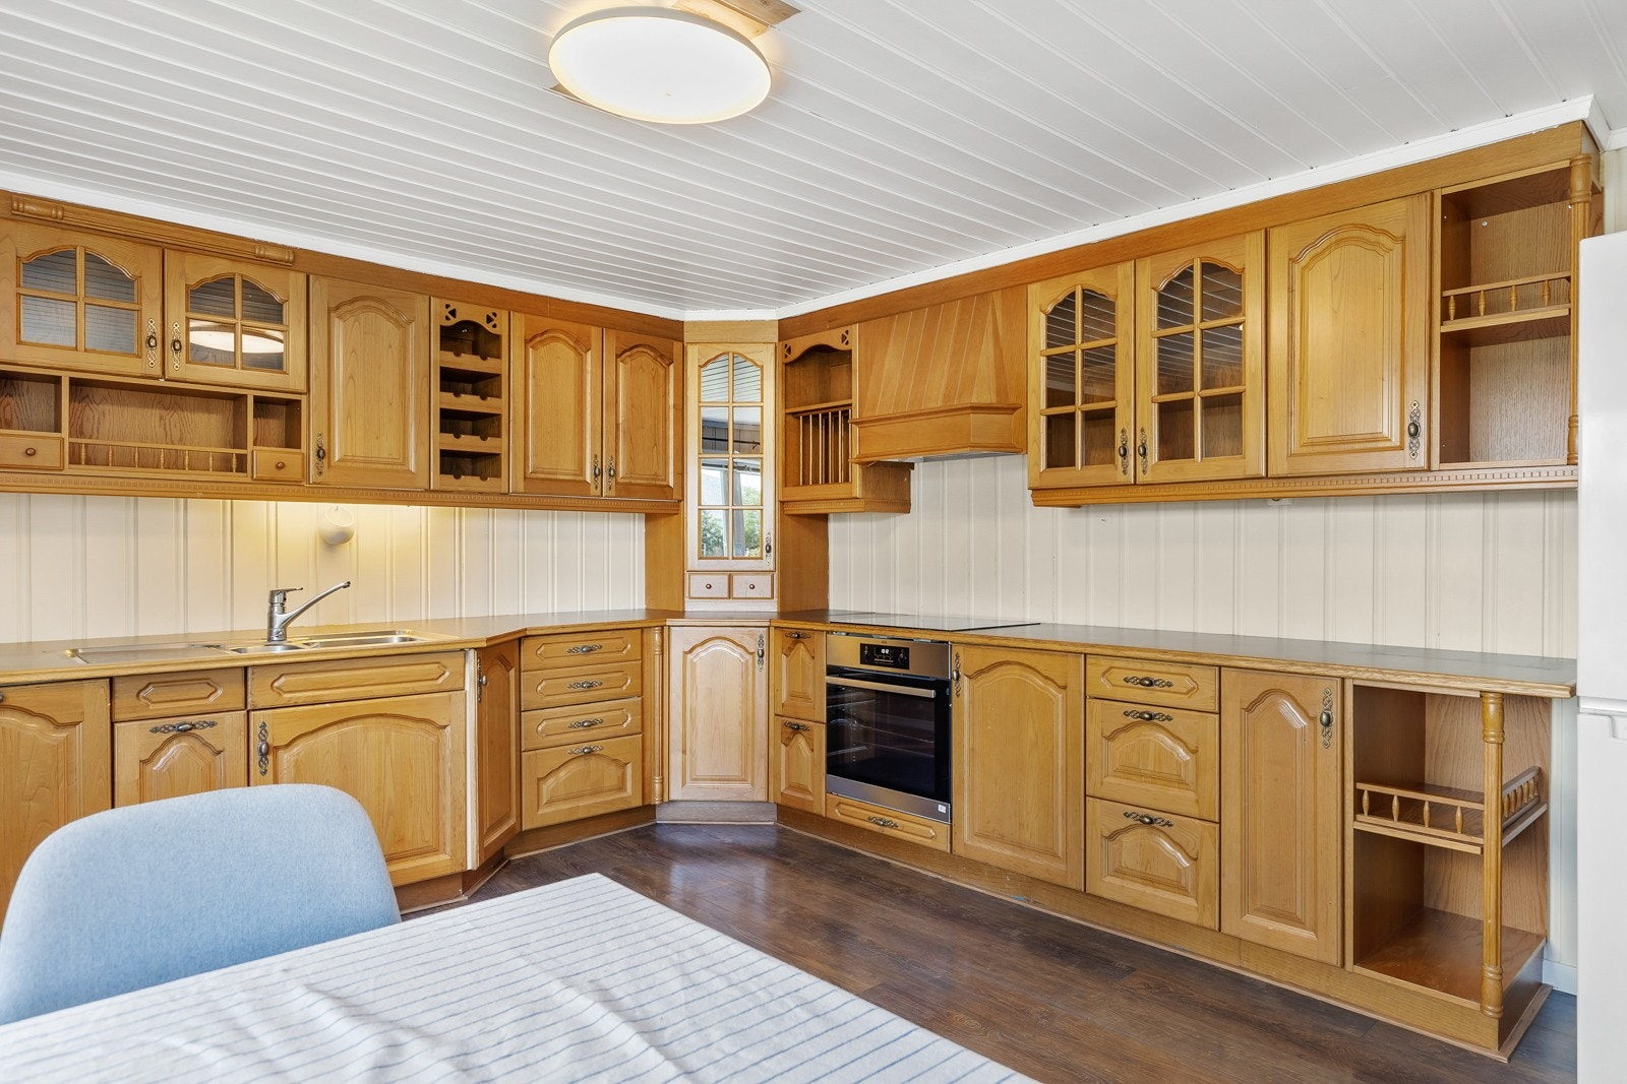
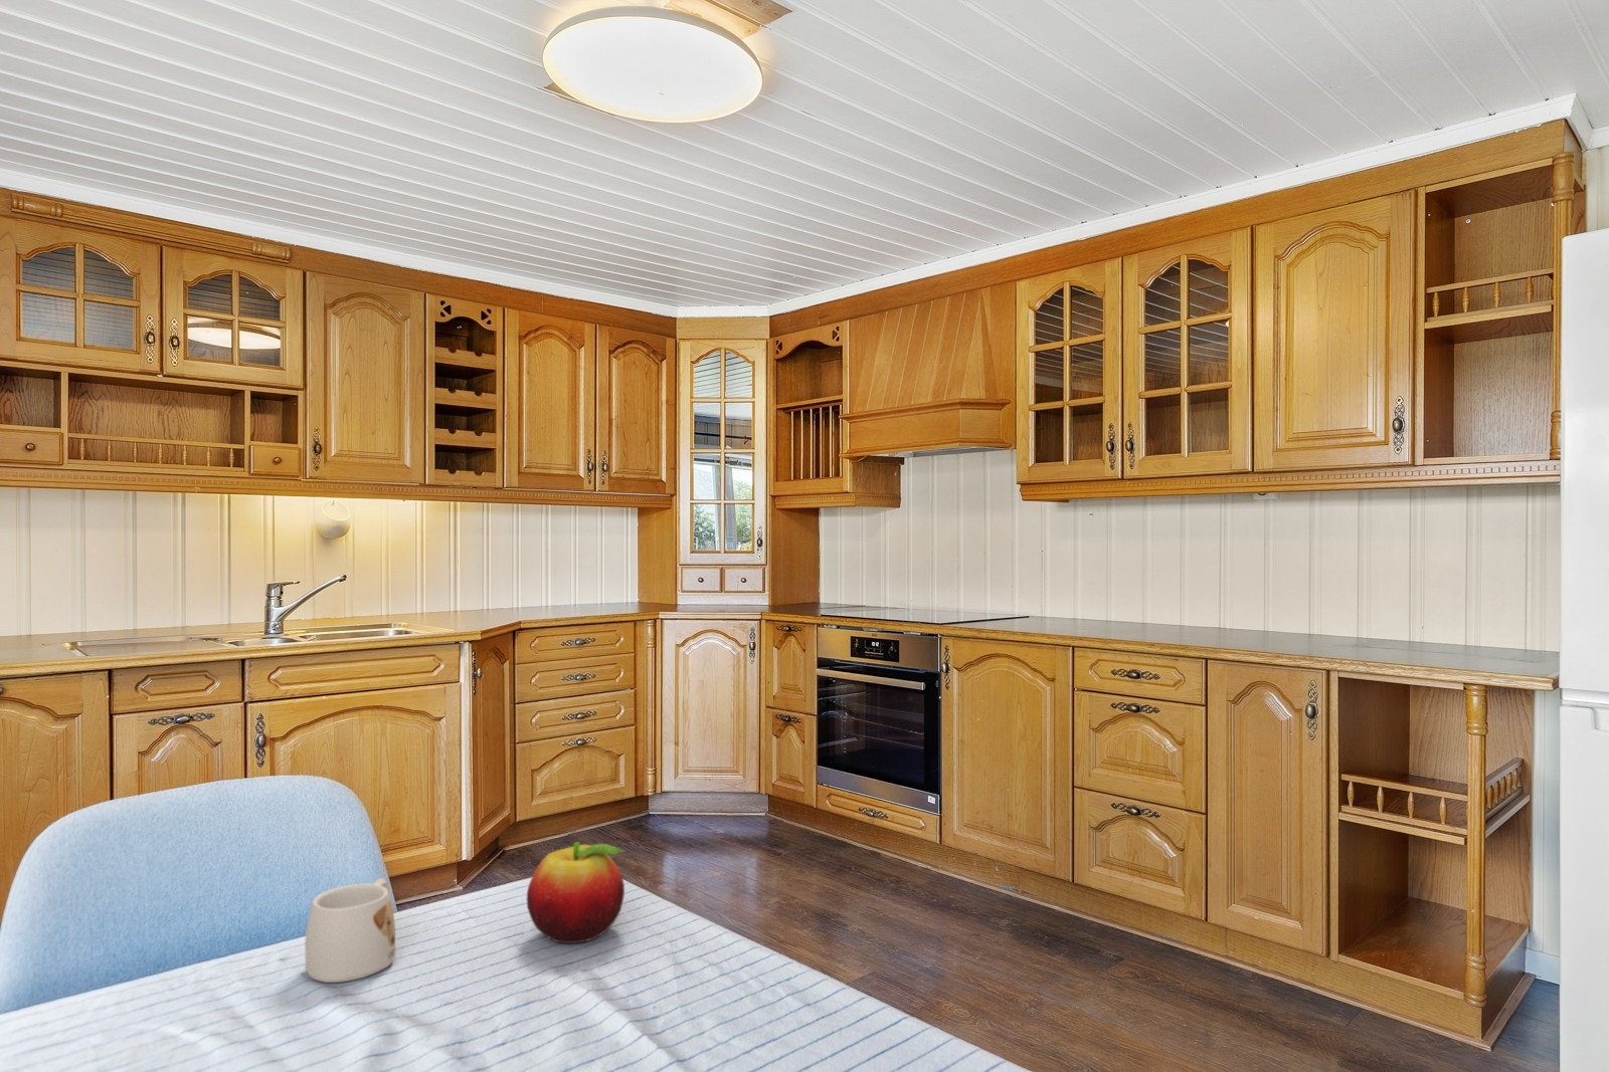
+ mug [304,877,396,983]
+ fruit [526,842,625,944]
